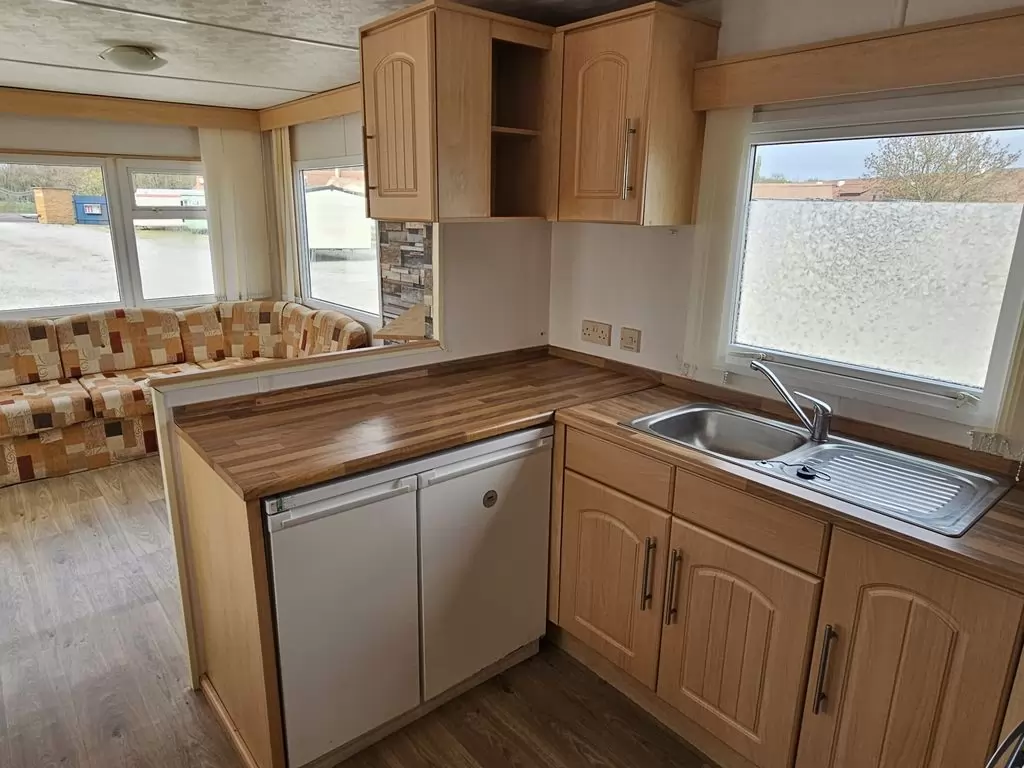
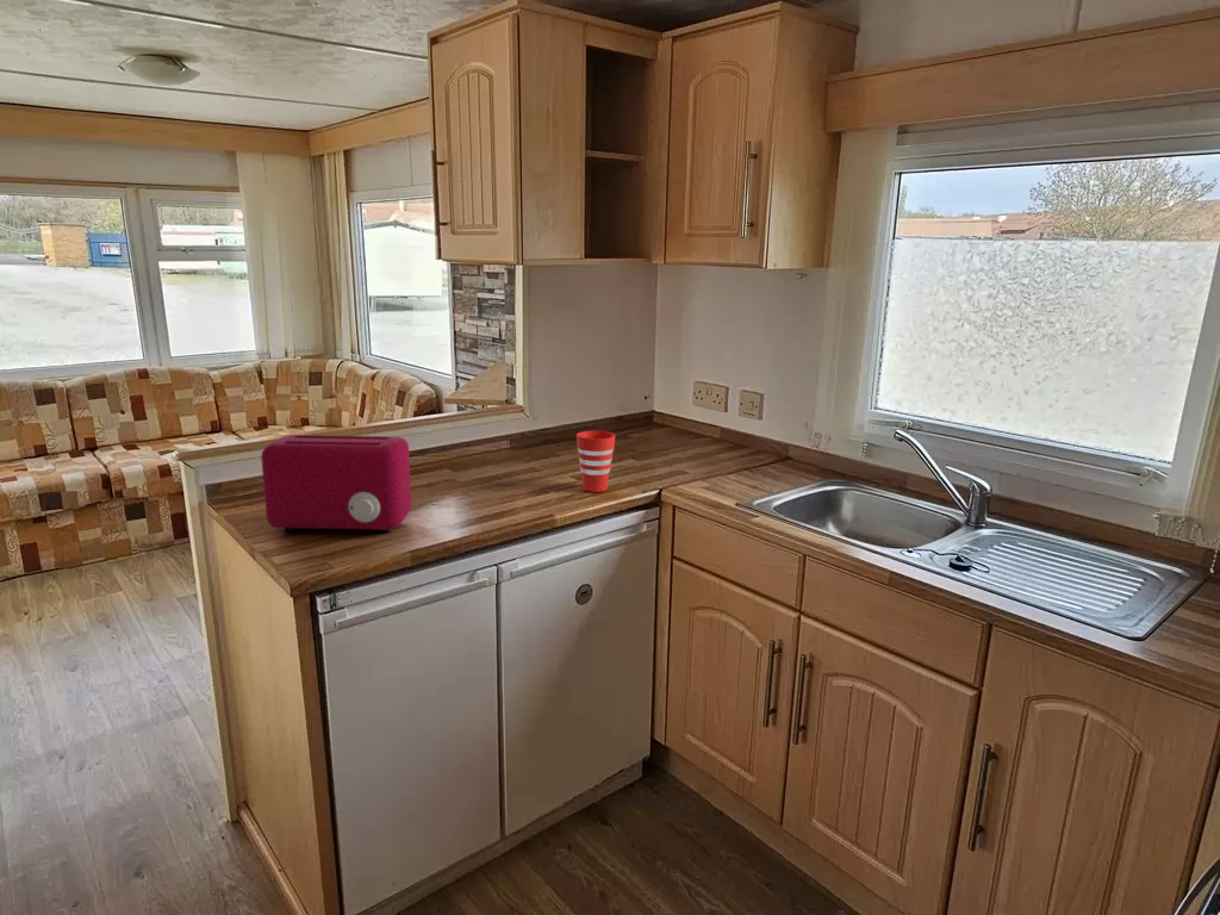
+ toaster [260,434,412,534]
+ cup [575,430,616,493]
